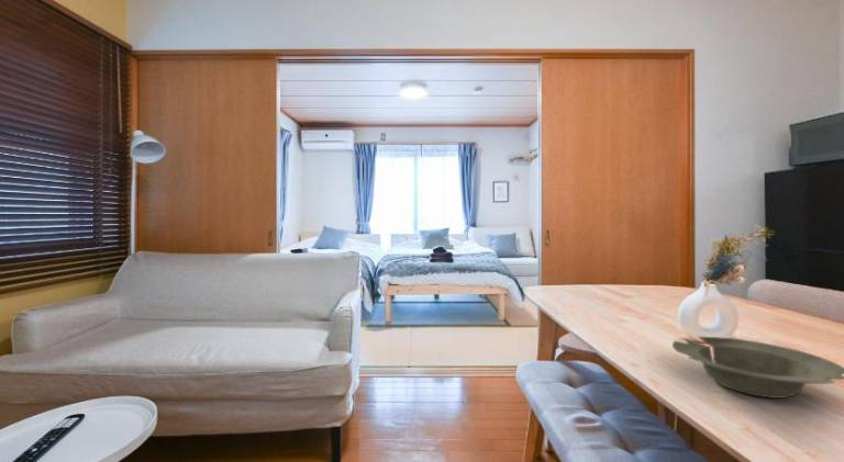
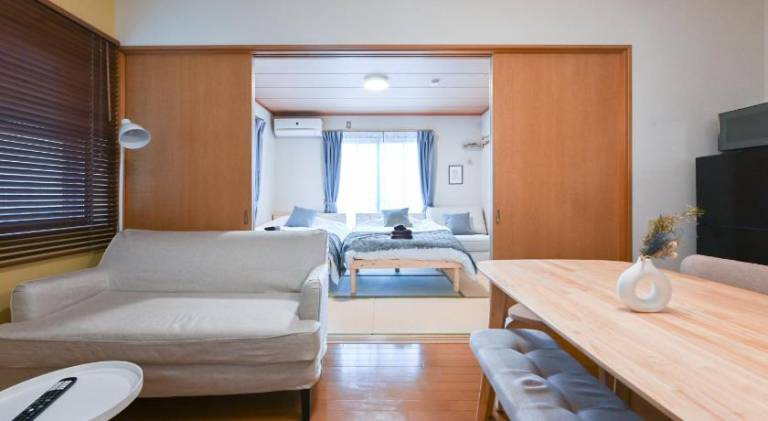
- bowl [671,336,844,399]
